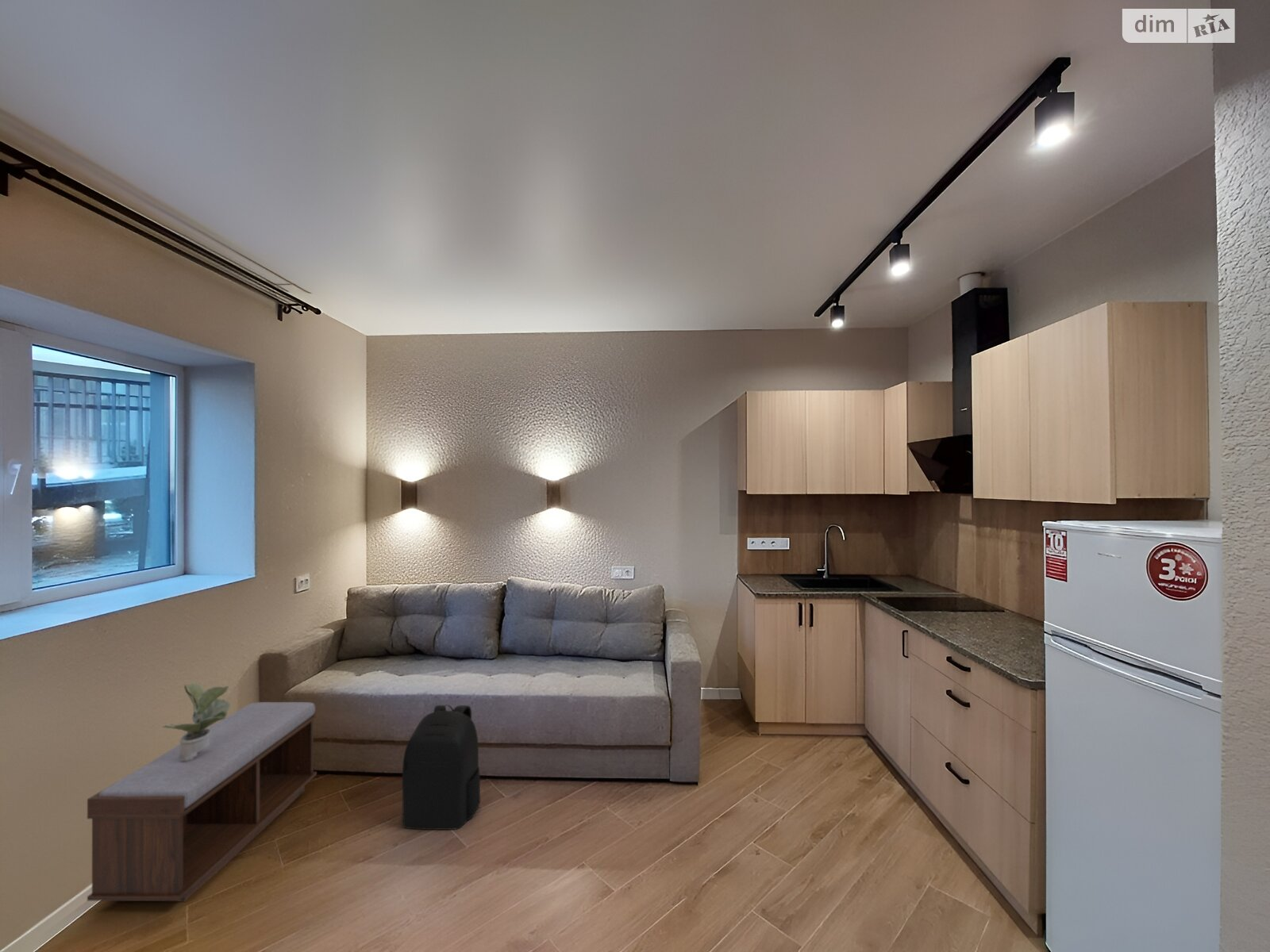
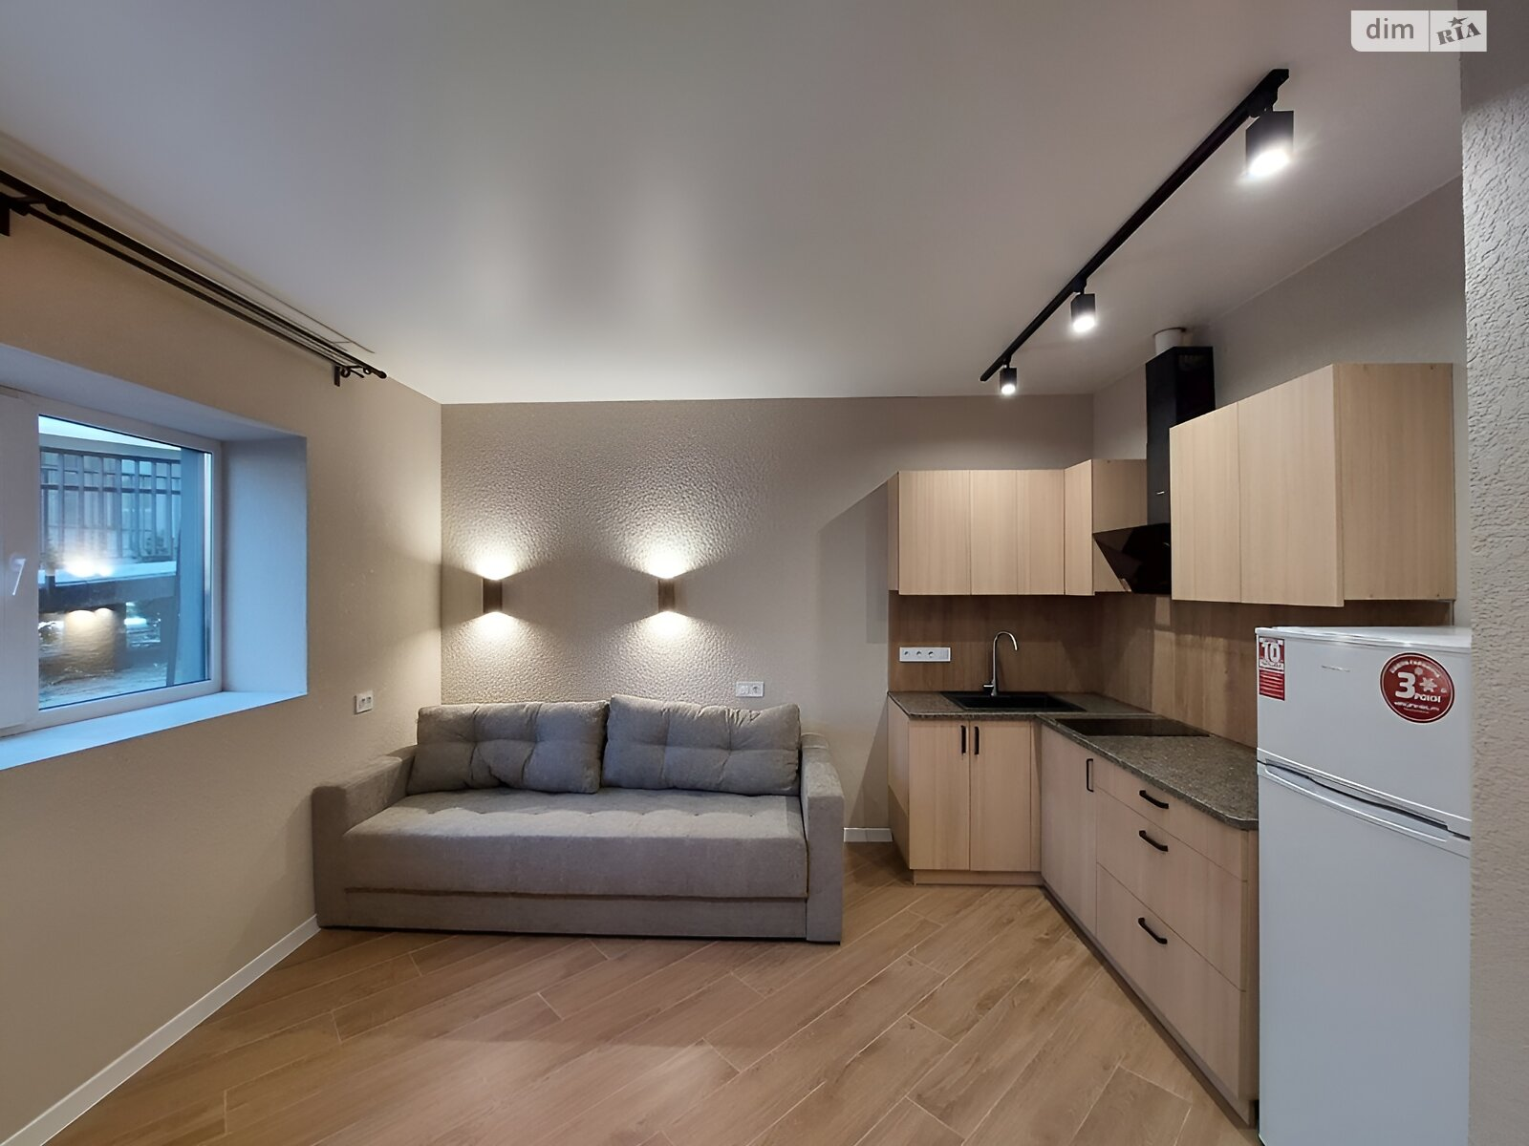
- potted plant [161,682,231,762]
- bench [87,701,318,903]
- backpack [402,704,481,831]
